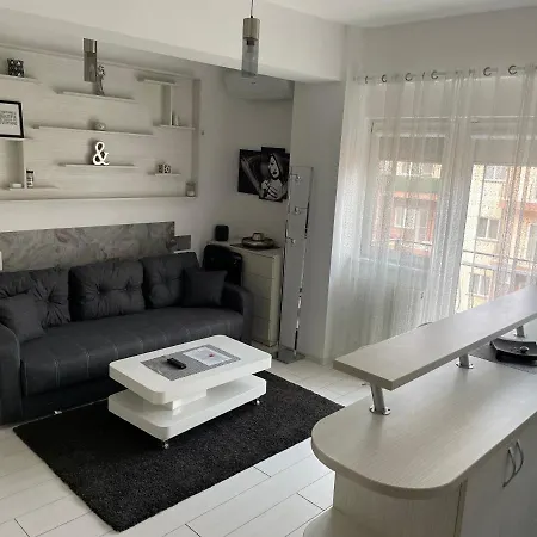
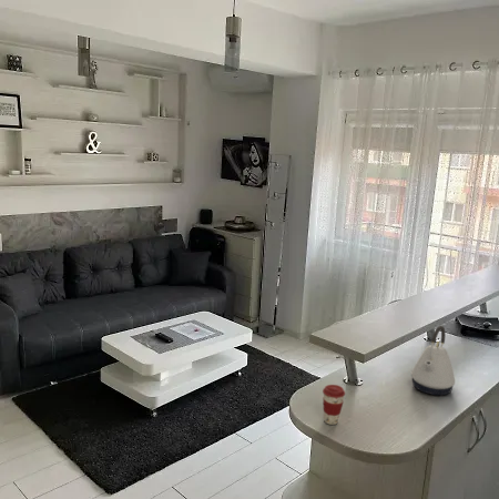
+ coffee cup [322,384,346,426]
+ kettle [410,325,456,396]
